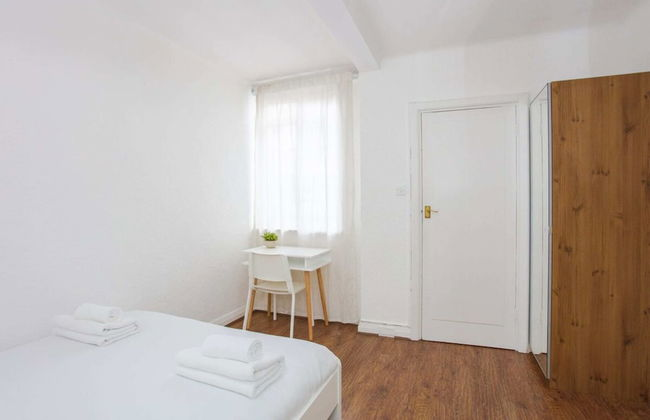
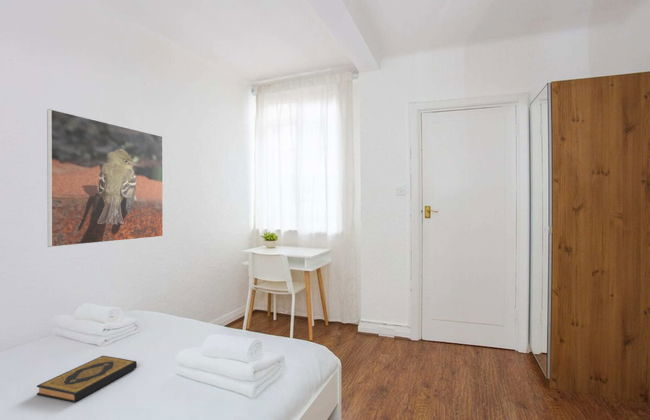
+ hardback book [36,355,138,403]
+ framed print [46,108,164,248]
